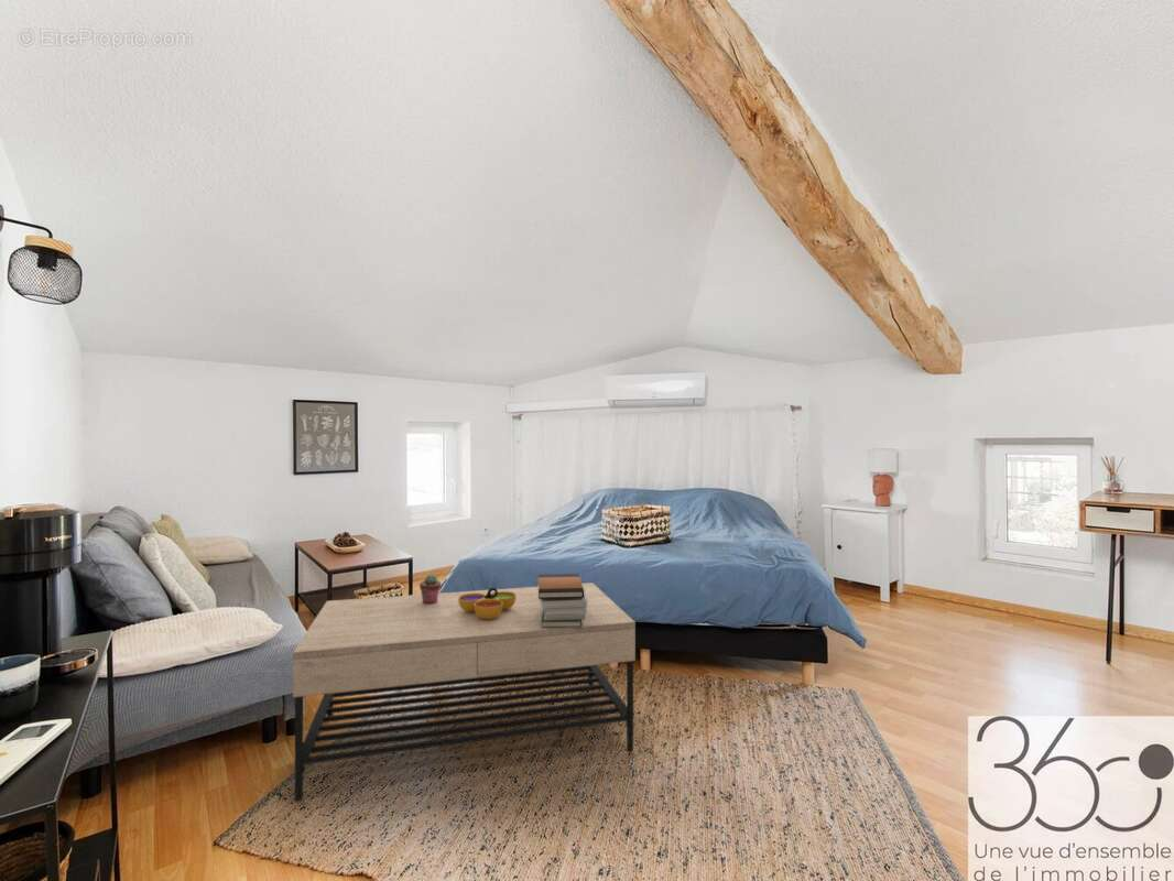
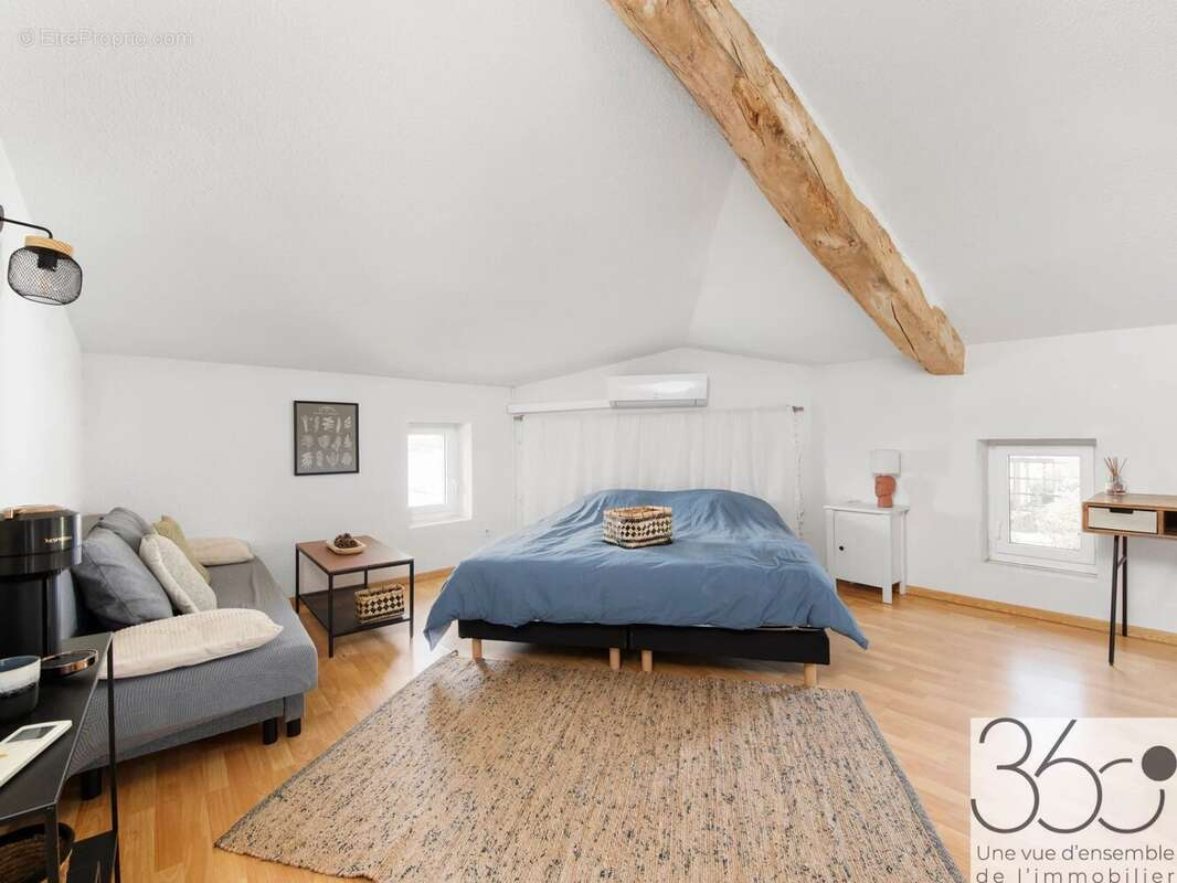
- coffee table [292,581,637,802]
- book stack [536,573,587,628]
- potted succulent [418,574,443,605]
- decorative bowl [458,587,517,619]
